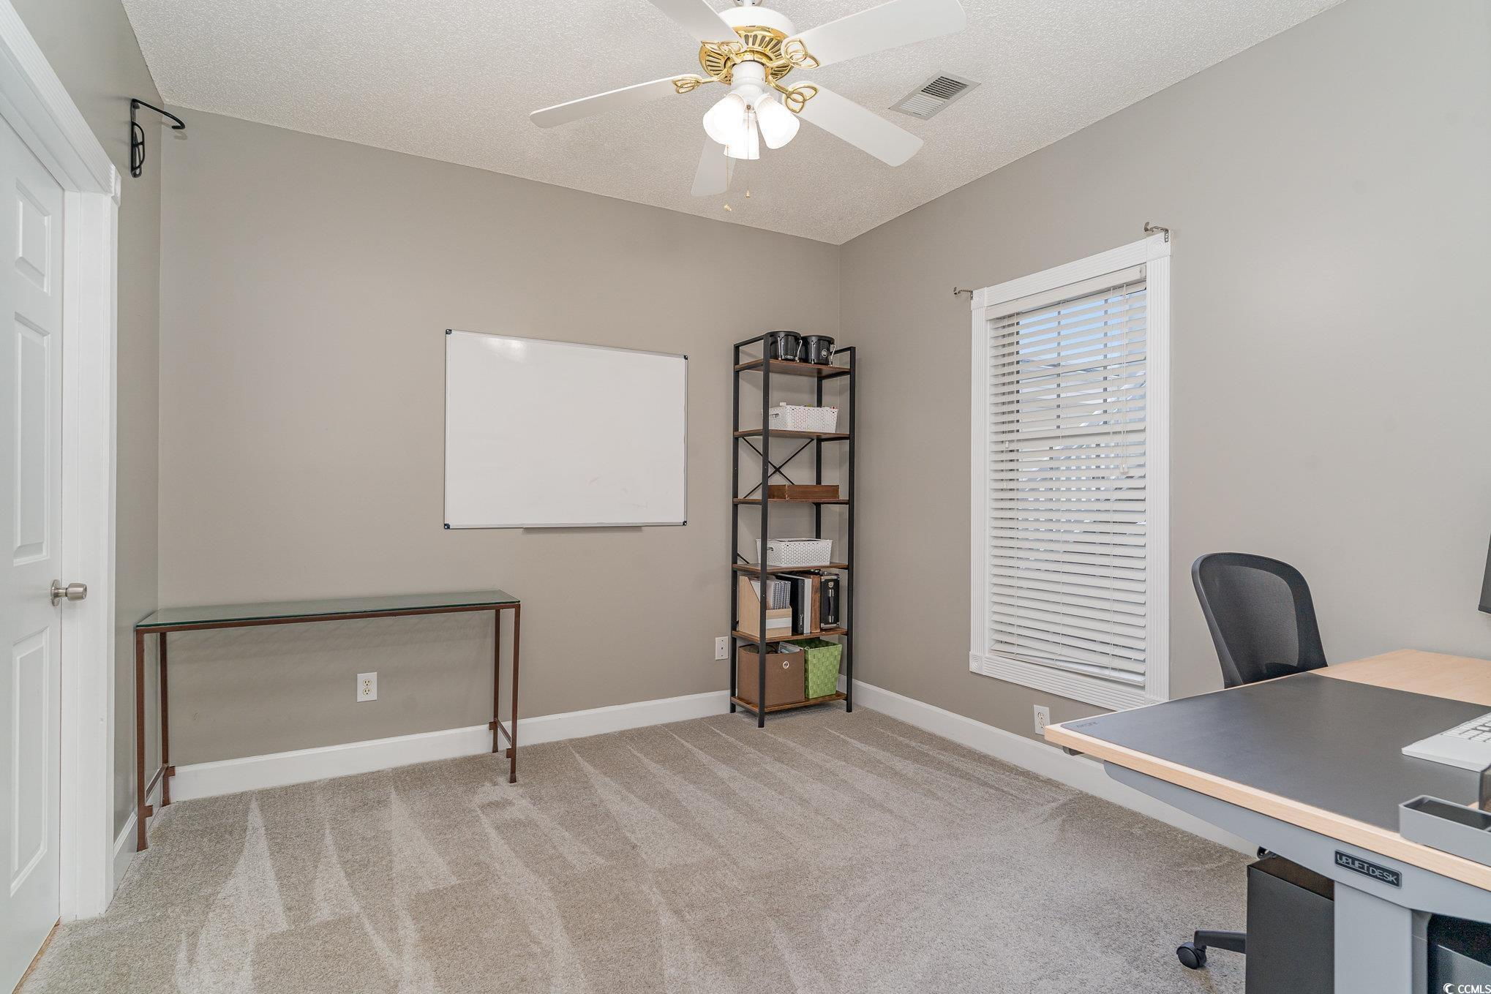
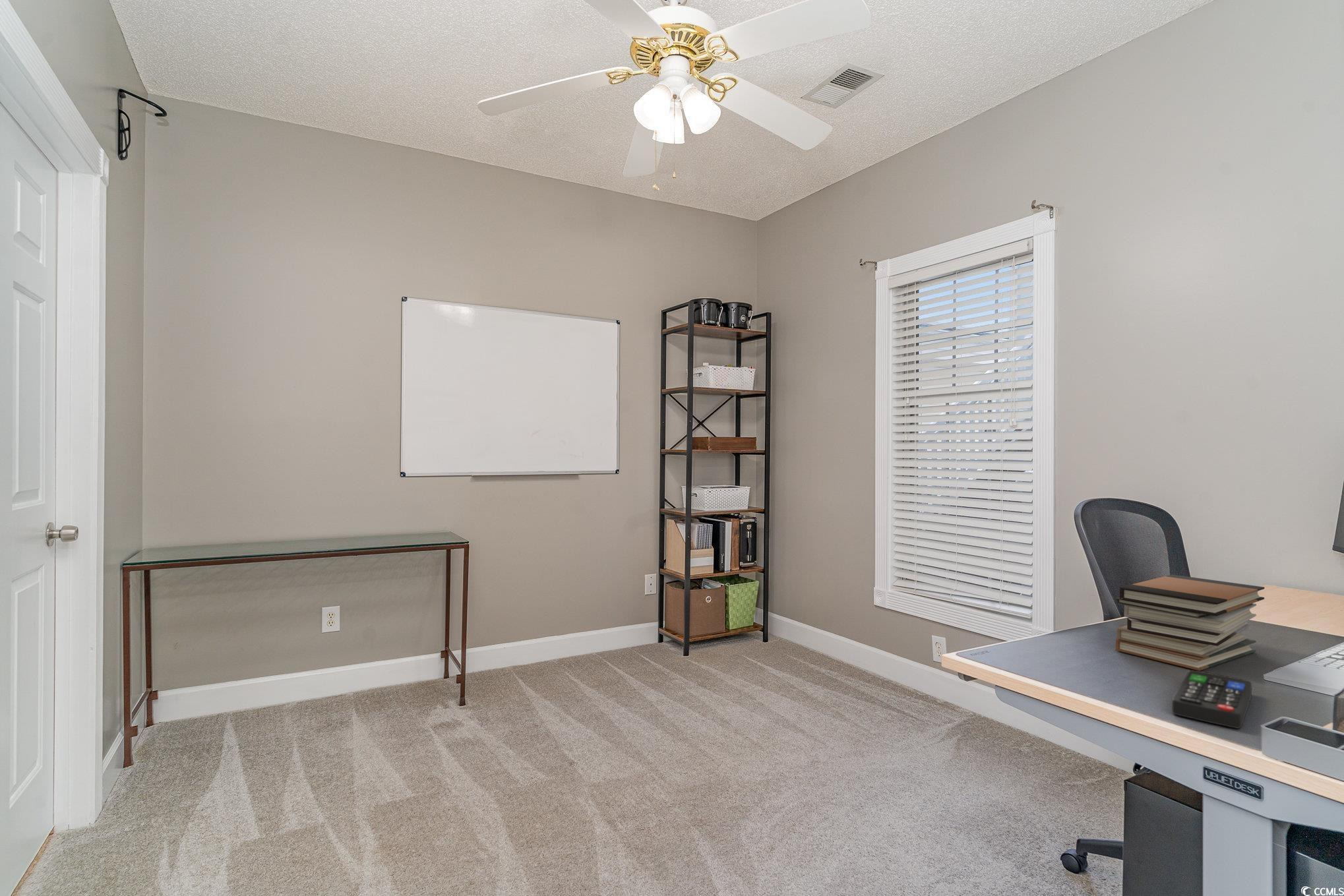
+ book stack [1115,574,1265,671]
+ remote control [1171,670,1252,729]
